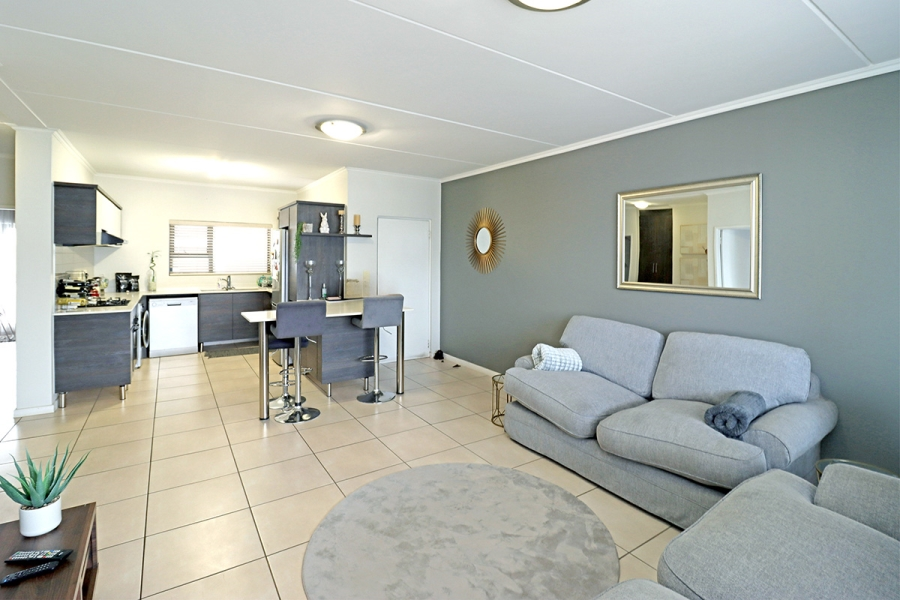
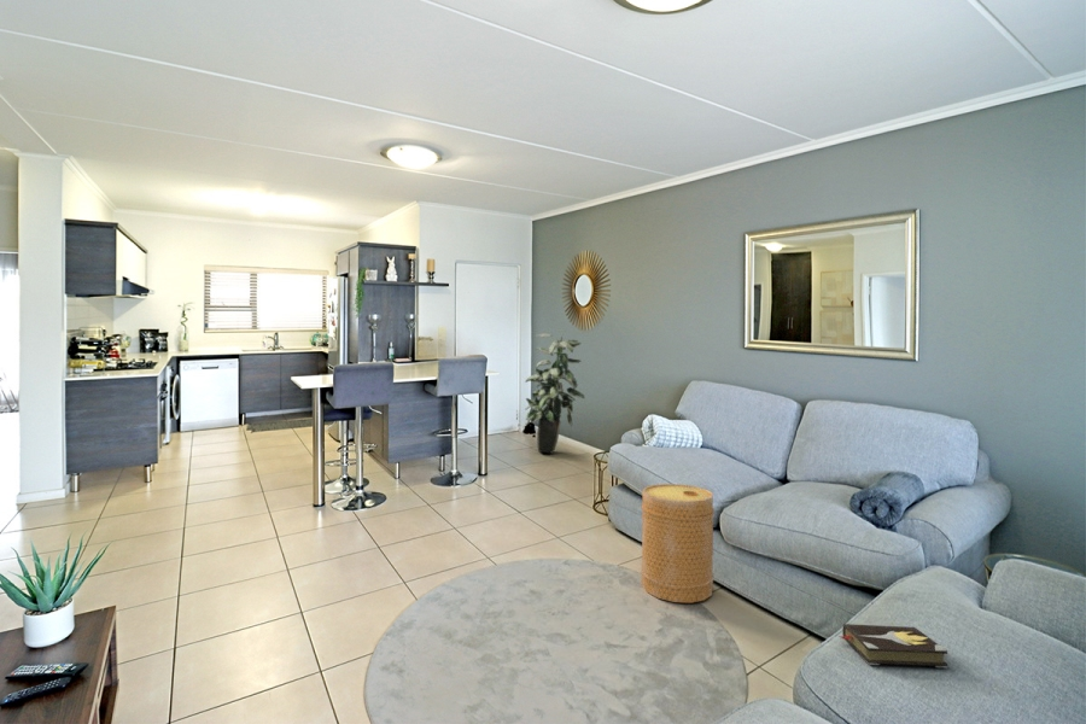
+ basket [640,483,716,603]
+ indoor plant [524,333,585,455]
+ hardback book [837,623,950,670]
